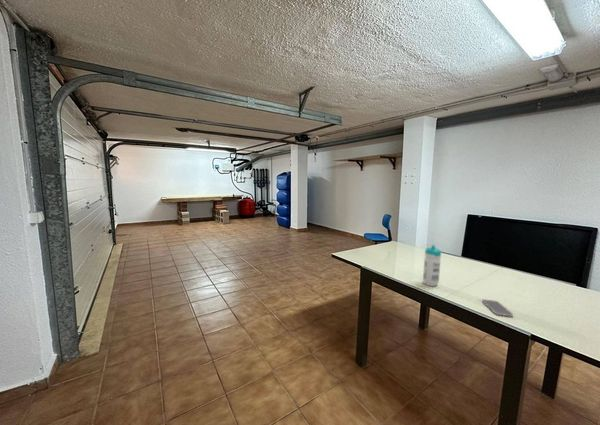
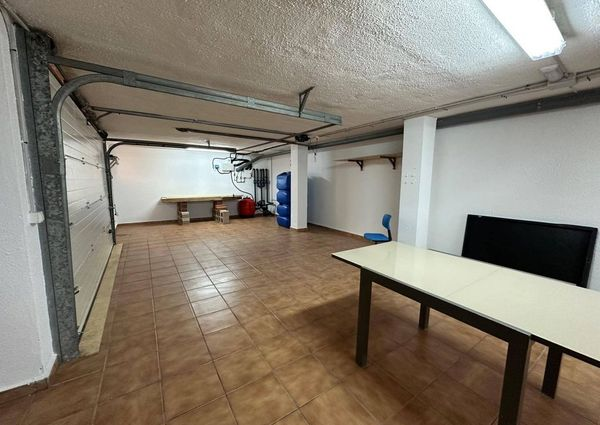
- smartphone [481,298,514,318]
- water bottle [422,244,442,287]
